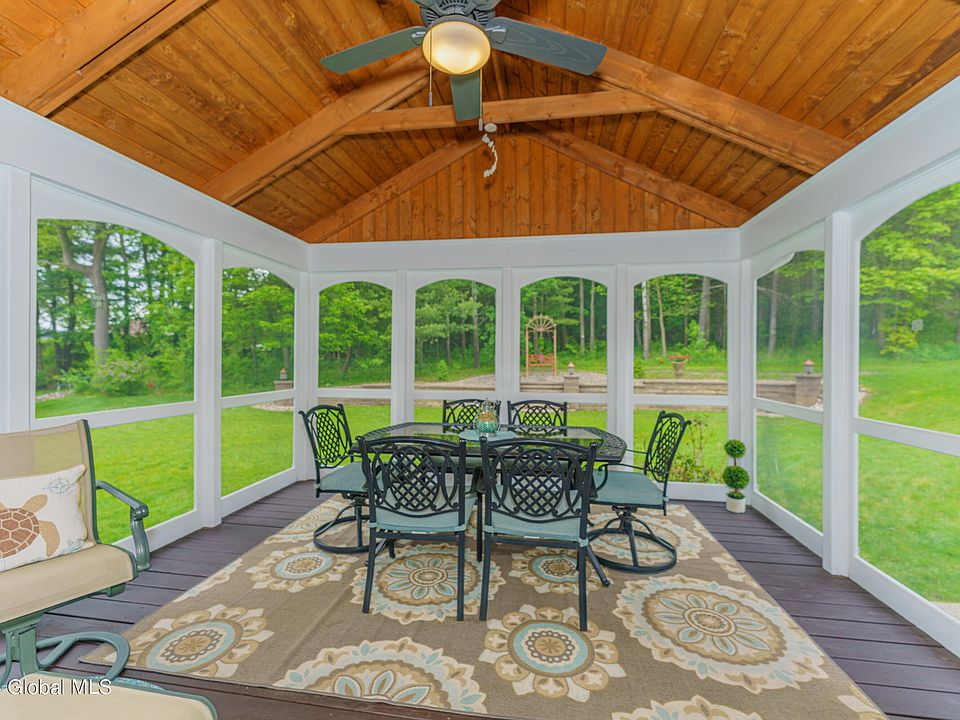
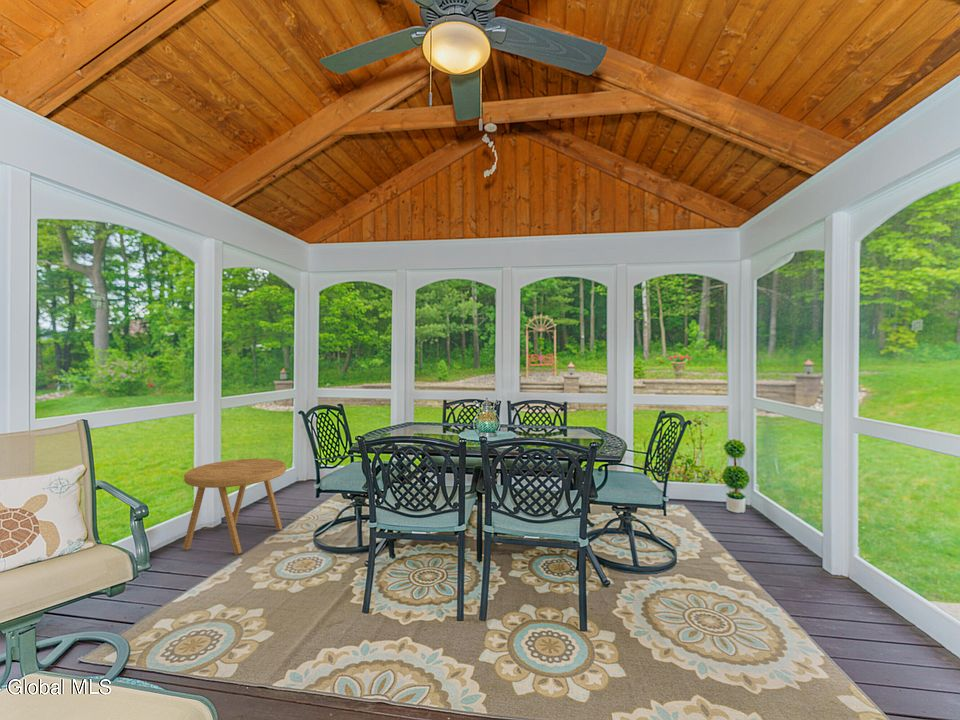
+ side table [182,458,287,556]
